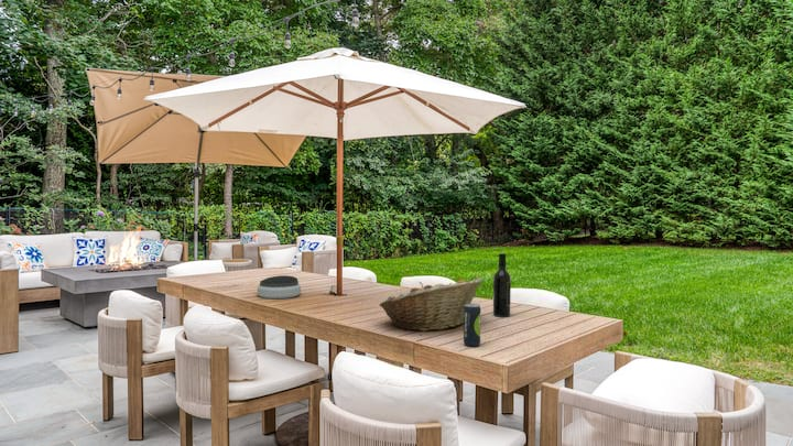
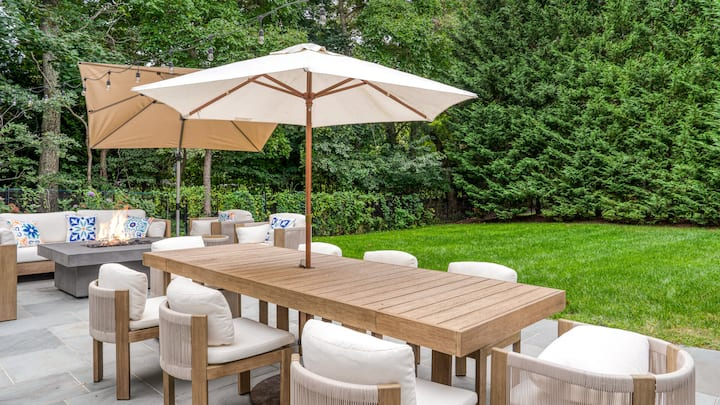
- fruit basket [378,276,484,333]
- beverage can [463,303,482,348]
- wine bottle [492,252,512,318]
- bowl [257,274,302,300]
